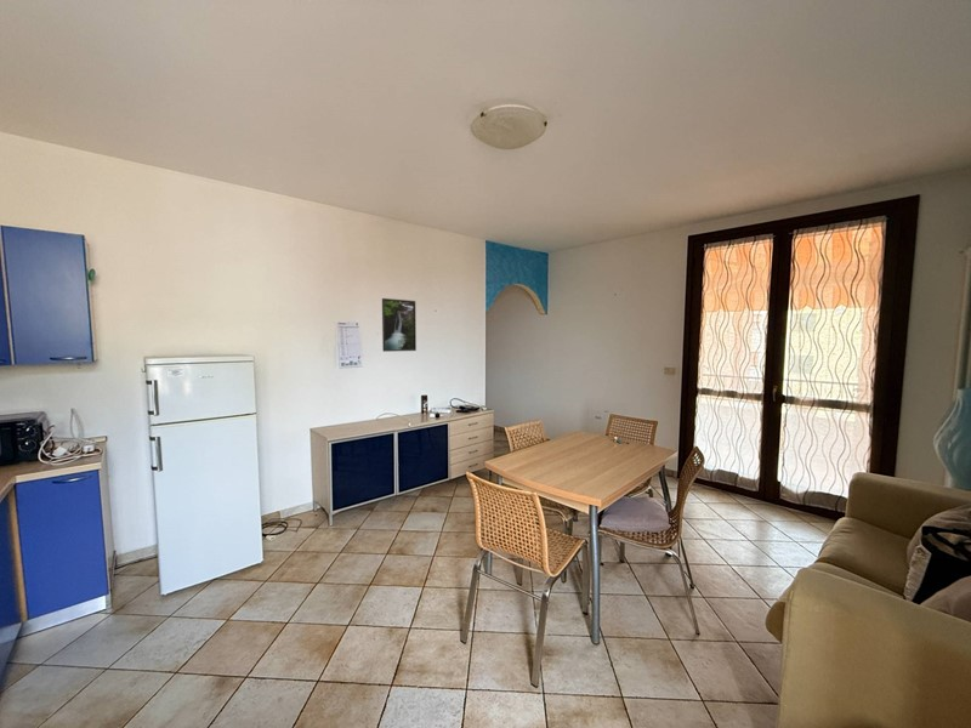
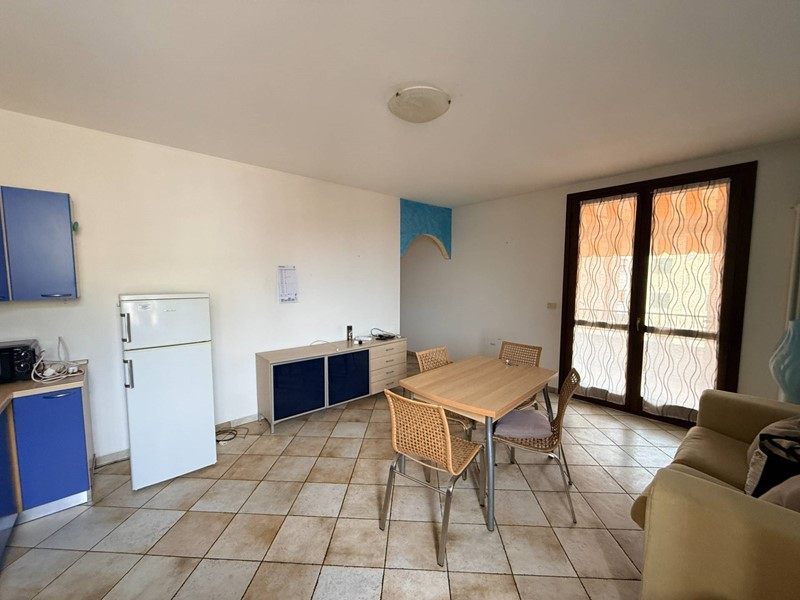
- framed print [381,297,418,353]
